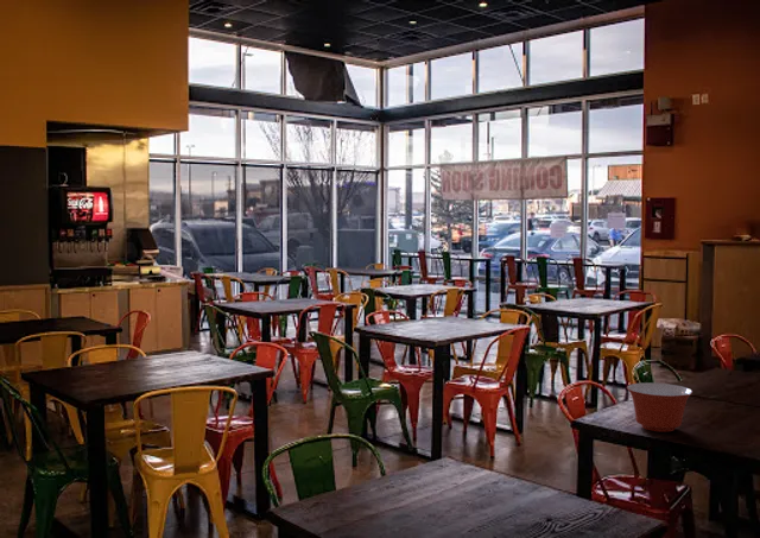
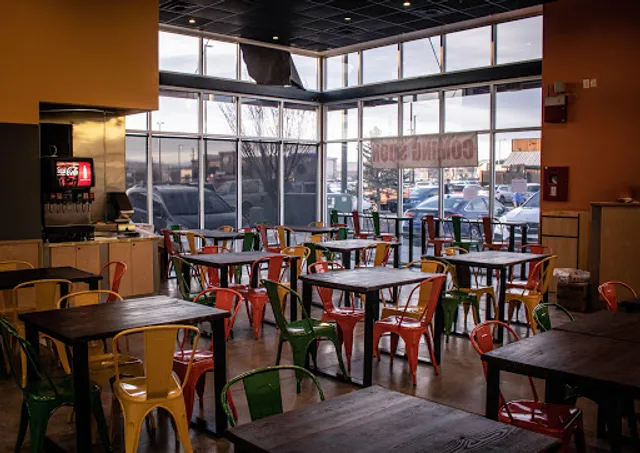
- mixing bowl [626,381,694,433]
